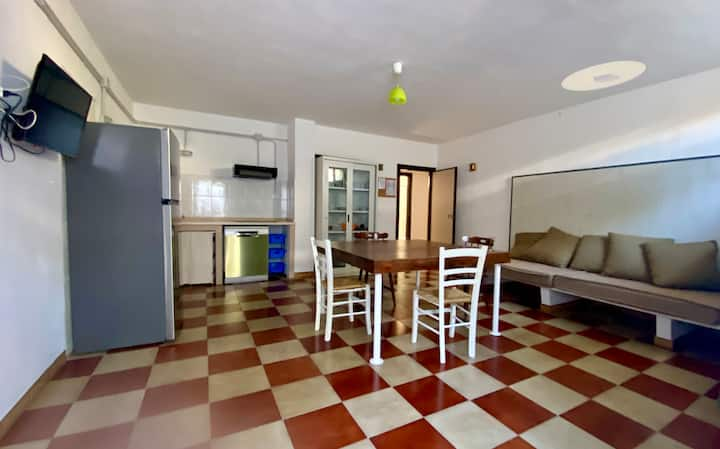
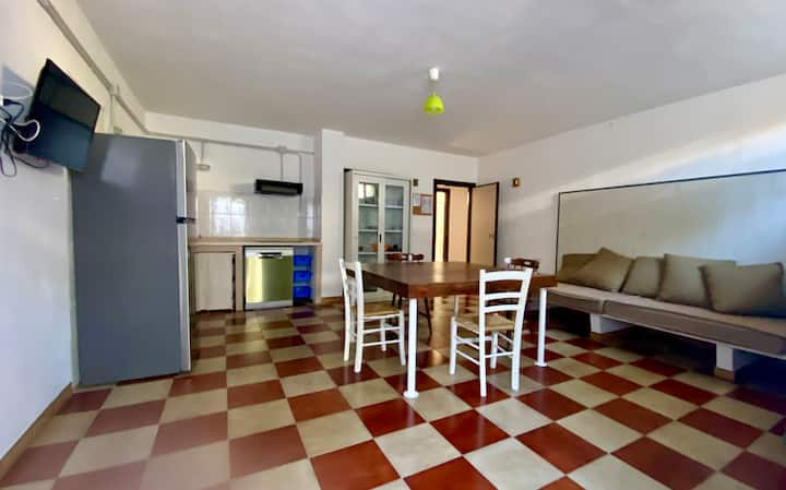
- ceiling light [561,60,647,92]
